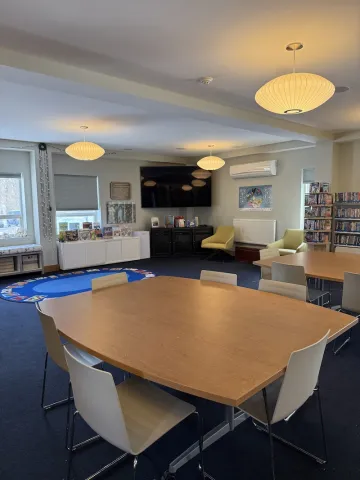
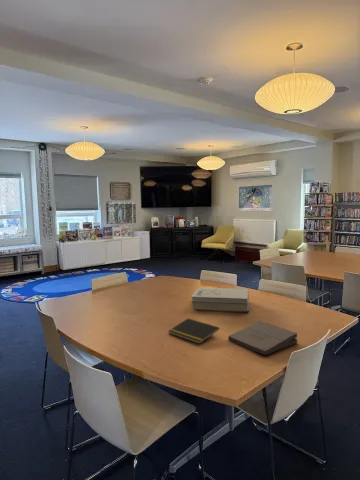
+ notepad [168,318,220,345]
+ pizza box [227,320,298,356]
+ books [190,287,250,313]
